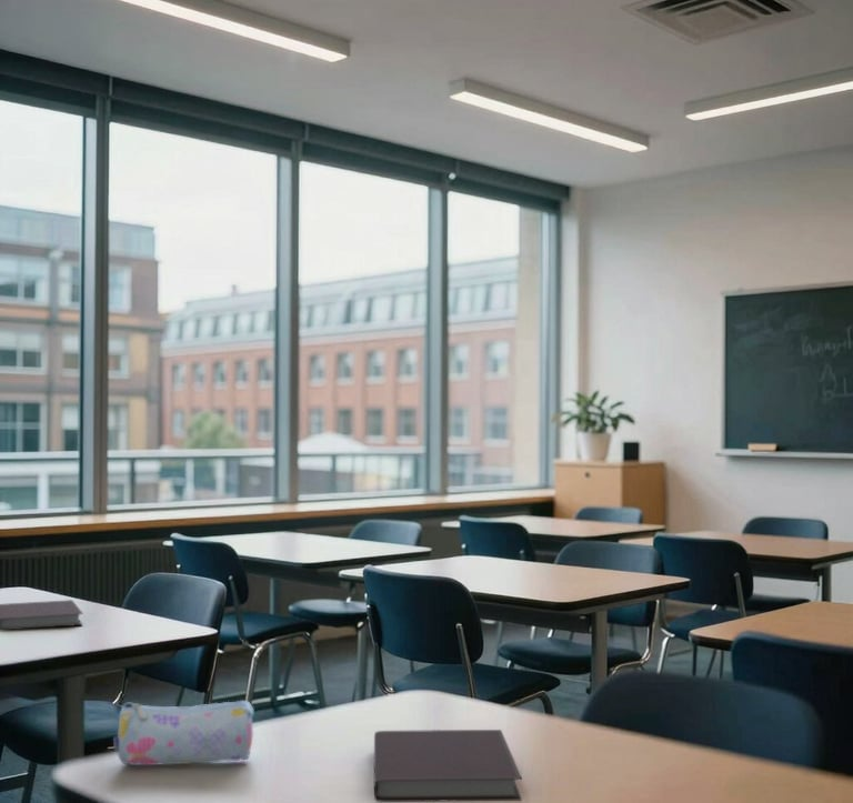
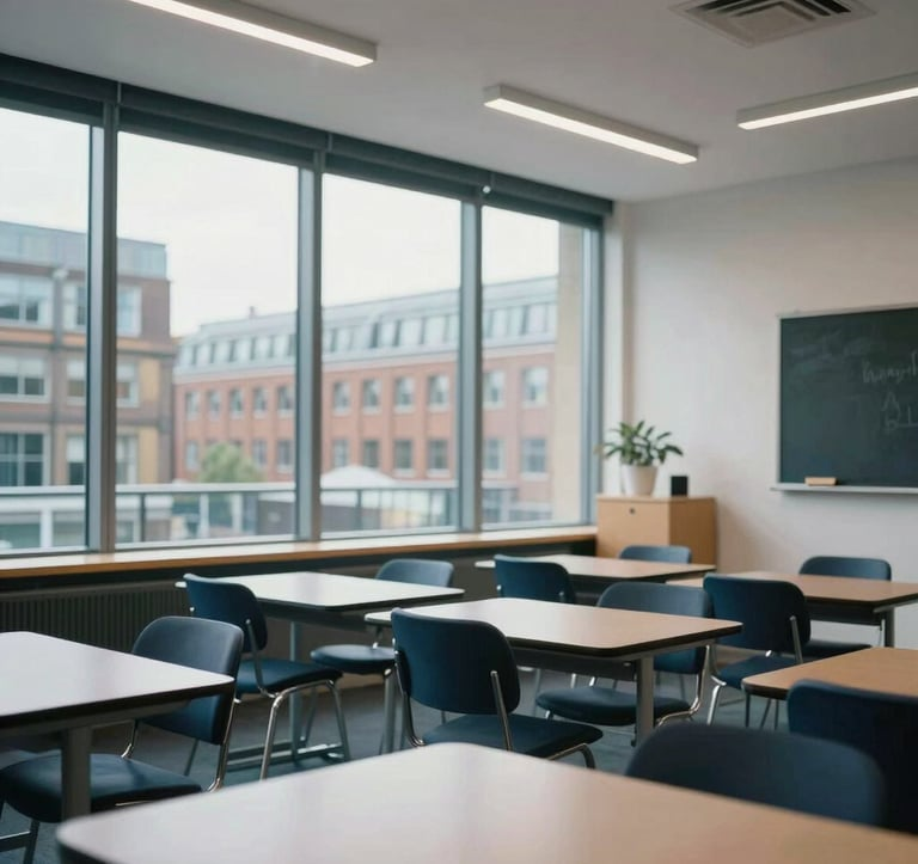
- notebook [0,599,84,631]
- pencil case [112,700,254,766]
- notebook [373,729,523,803]
